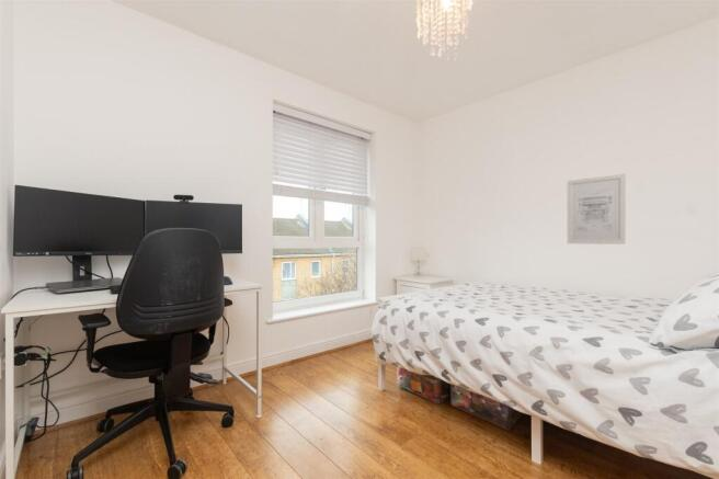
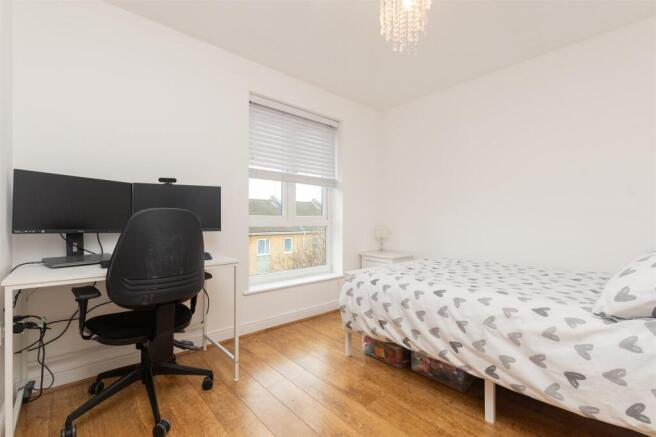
- wall art [567,173,626,246]
